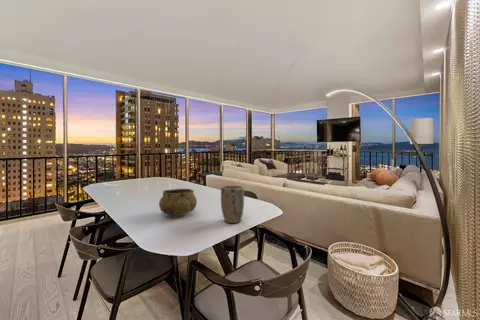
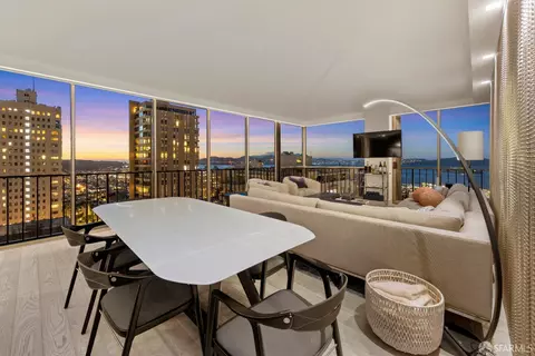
- decorative bowl [158,188,198,218]
- plant pot [220,185,245,224]
